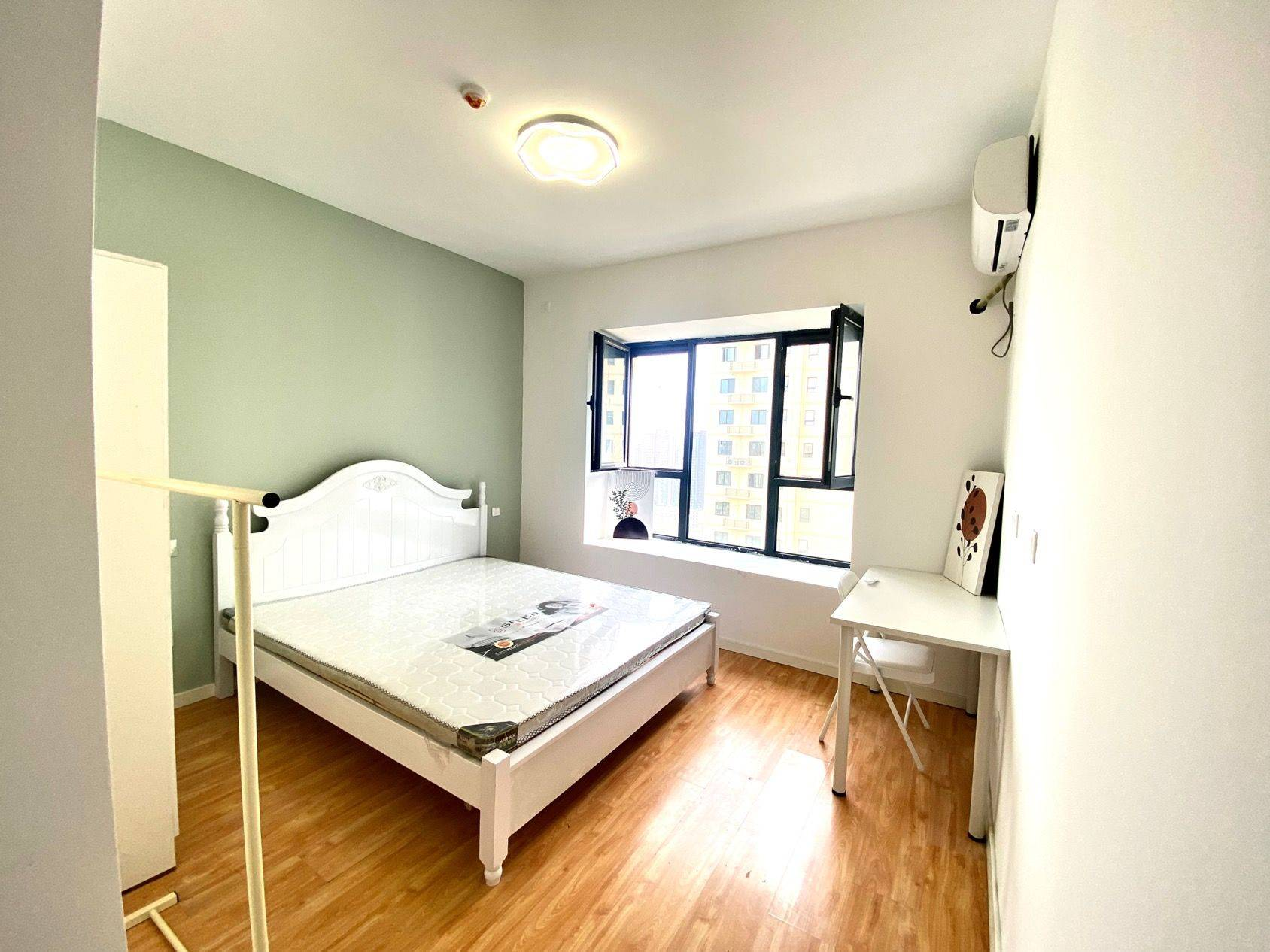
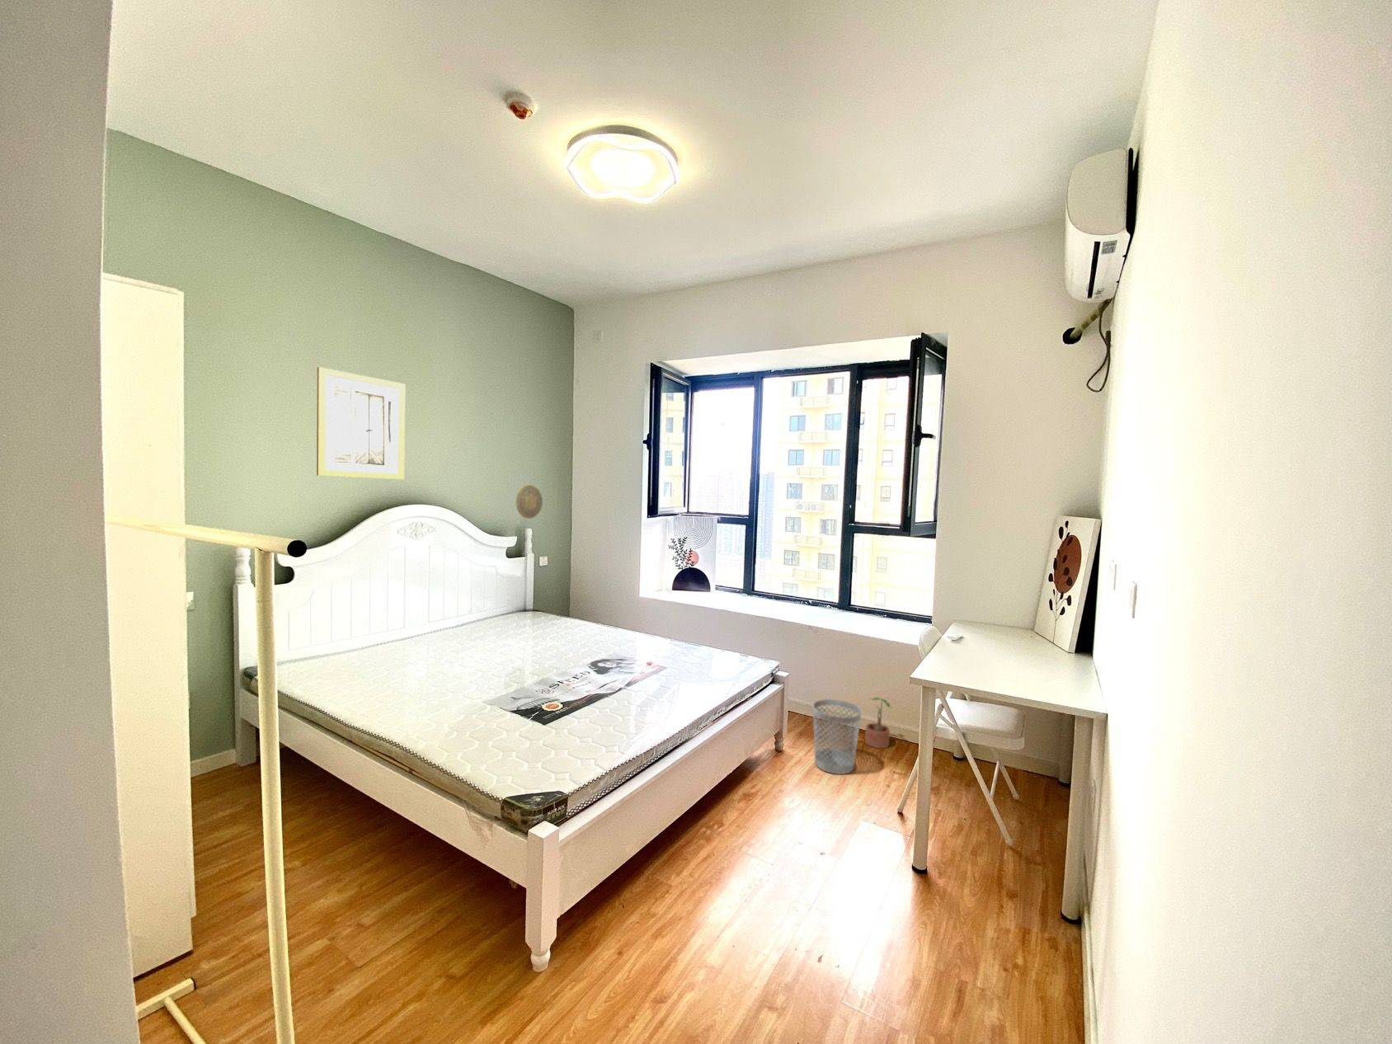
+ wall art [316,366,407,480]
+ potted plant [864,696,891,750]
+ decorative plate [515,484,544,520]
+ wastebasket [812,699,863,775]
